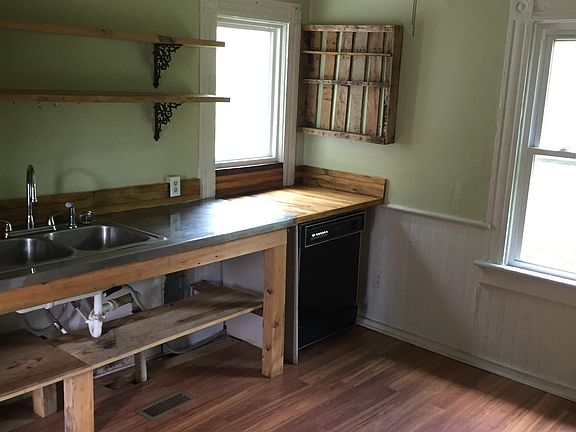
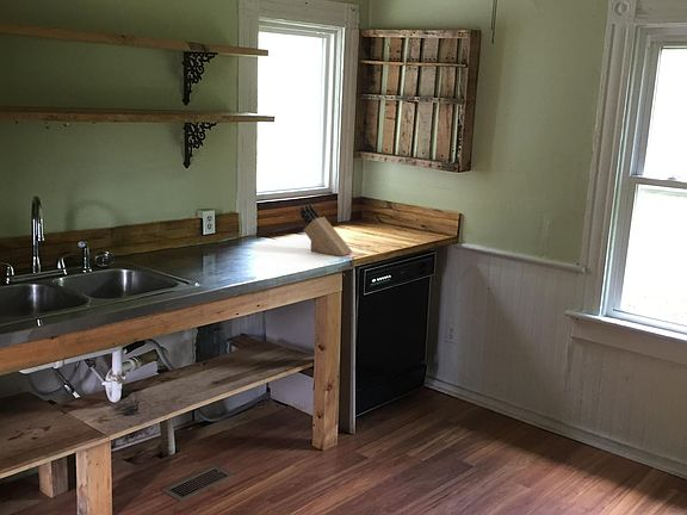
+ knife block [299,204,353,258]
